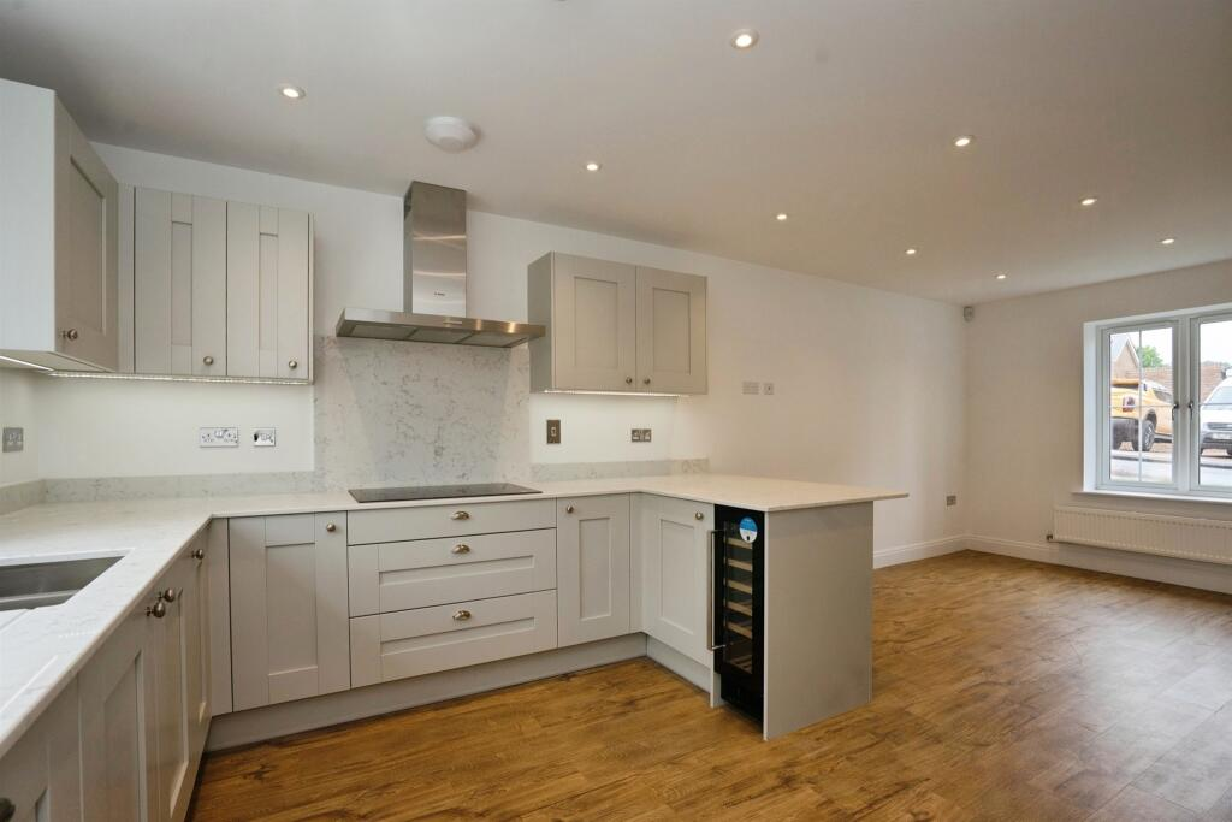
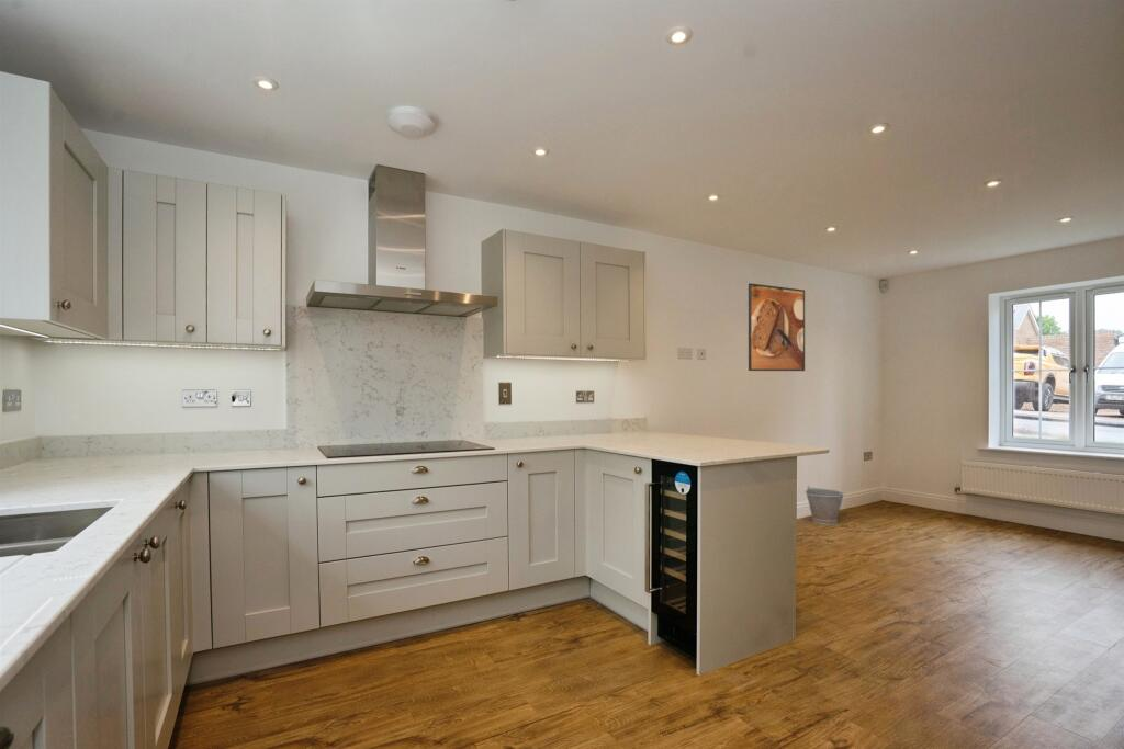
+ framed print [748,282,806,372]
+ bucket [805,485,845,526]
